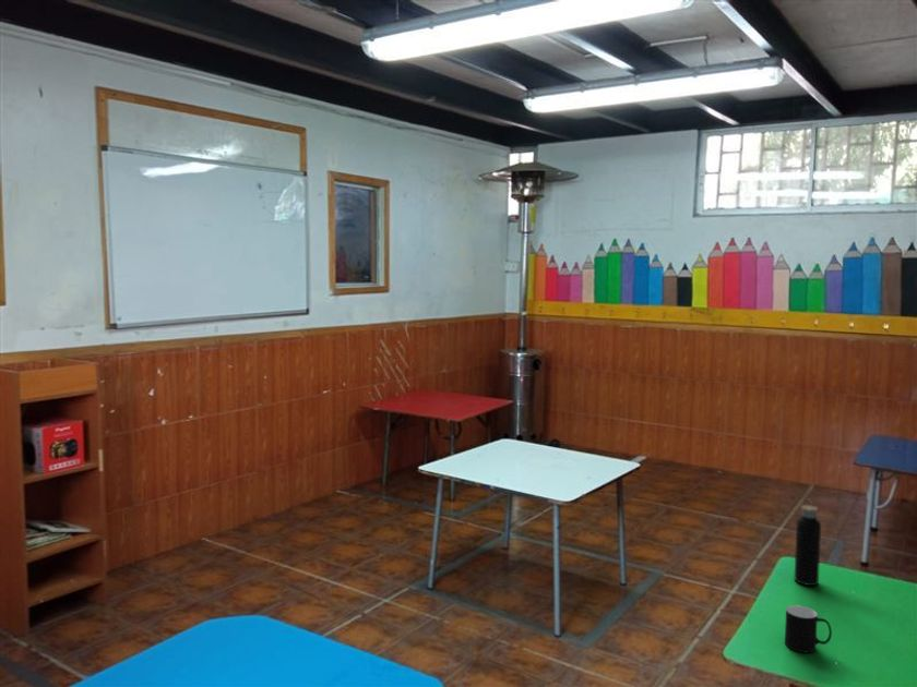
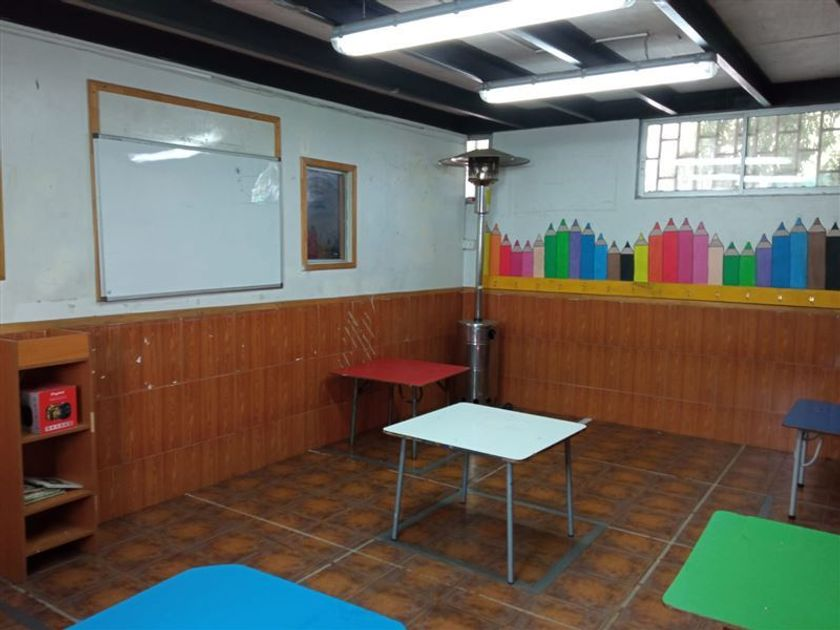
- water bottle [794,498,822,587]
- cup [784,604,833,653]
